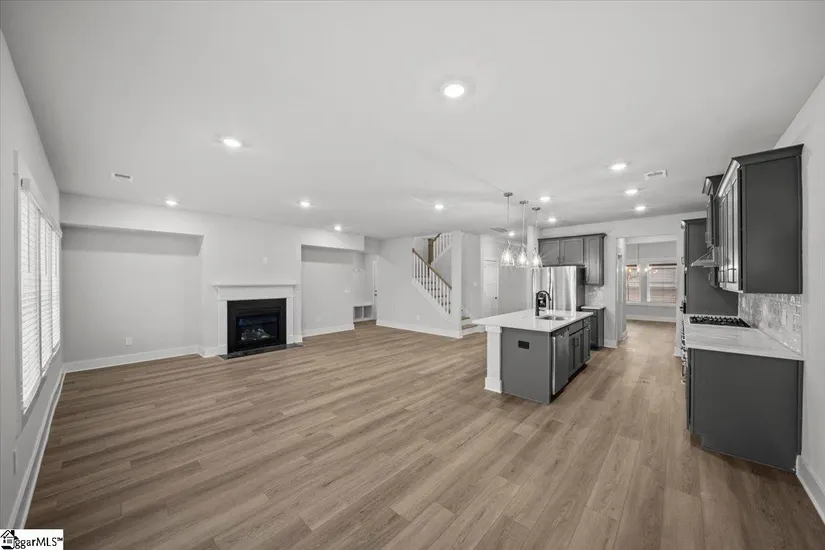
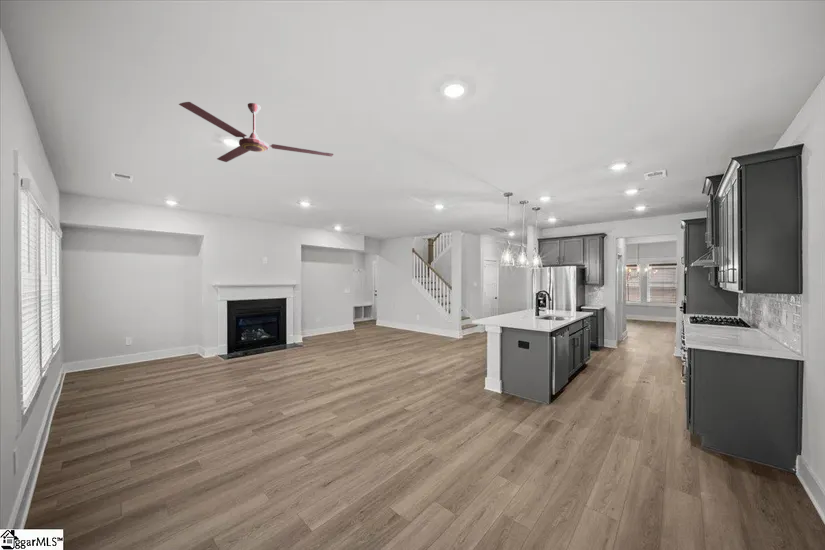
+ ceiling fan [178,101,334,163]
